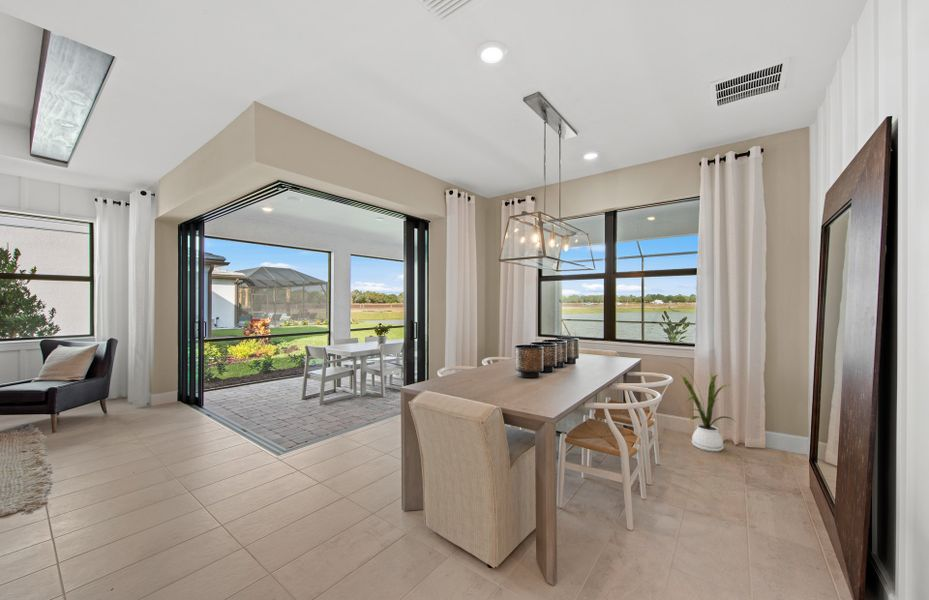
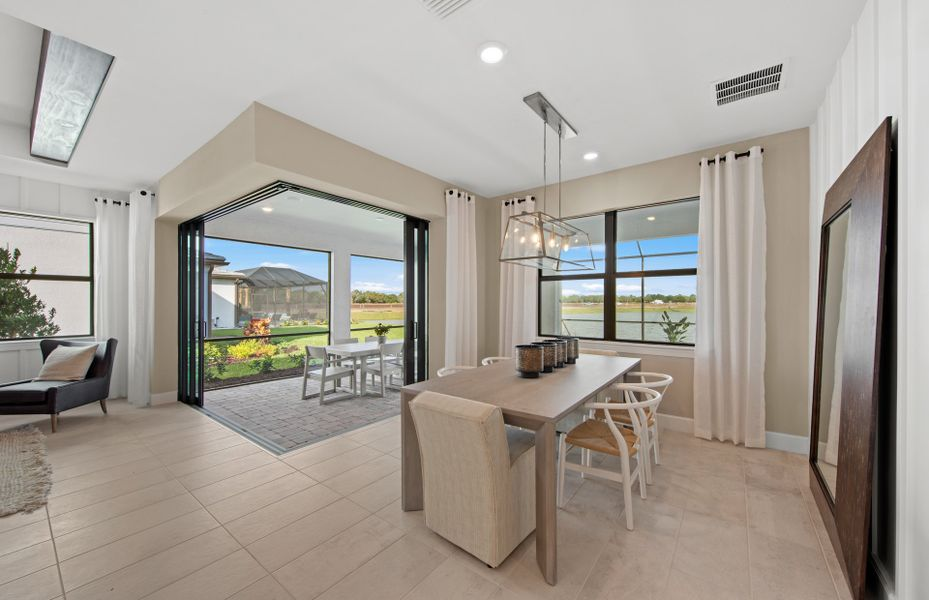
- house plant [673,362,737,453]
